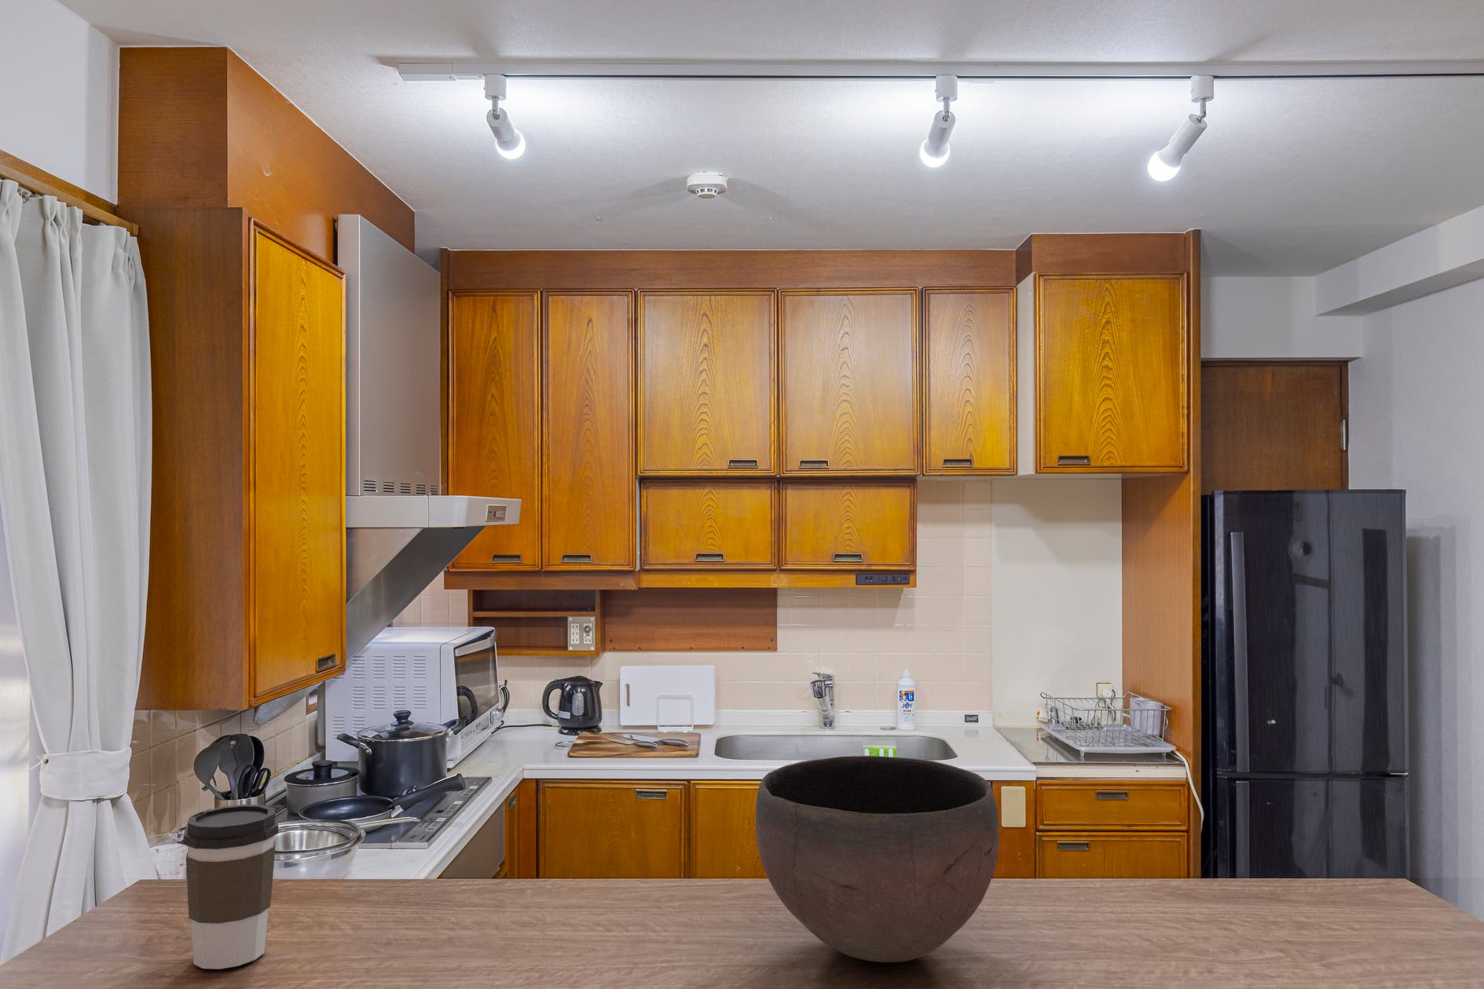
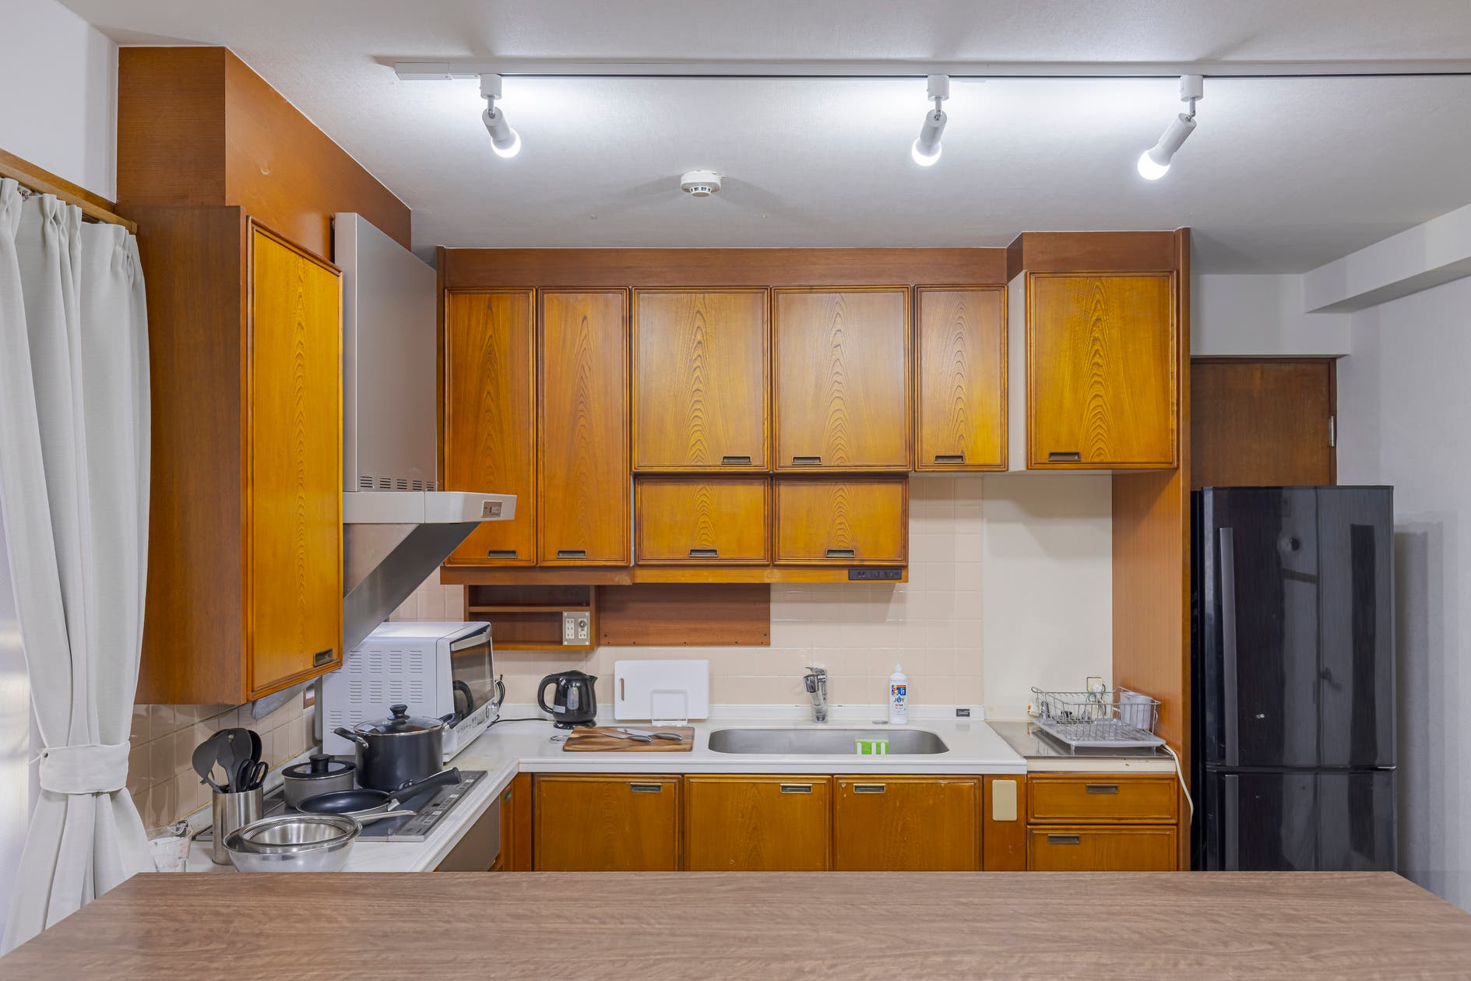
- bowl [755,755,1000,964]
- coffee cup [182,804,279,970]
